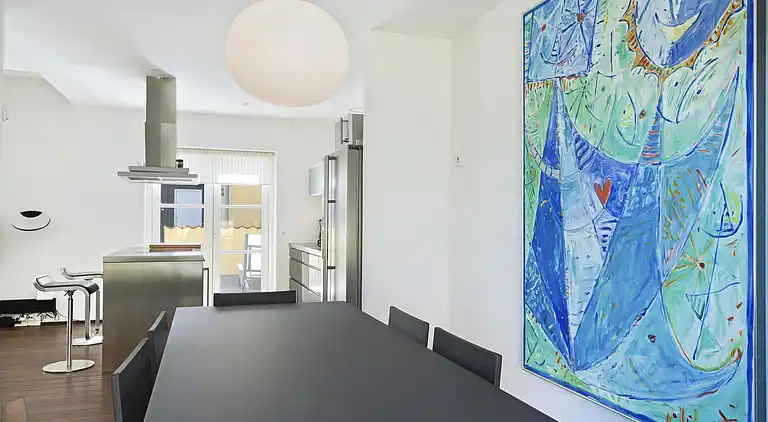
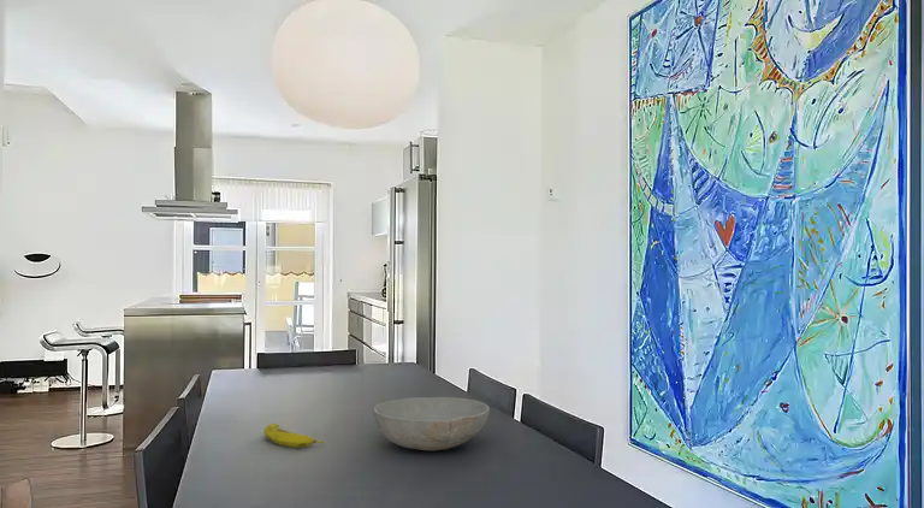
+ fruit [262,423,325,449]
+ bowl [372,396,491,451]
